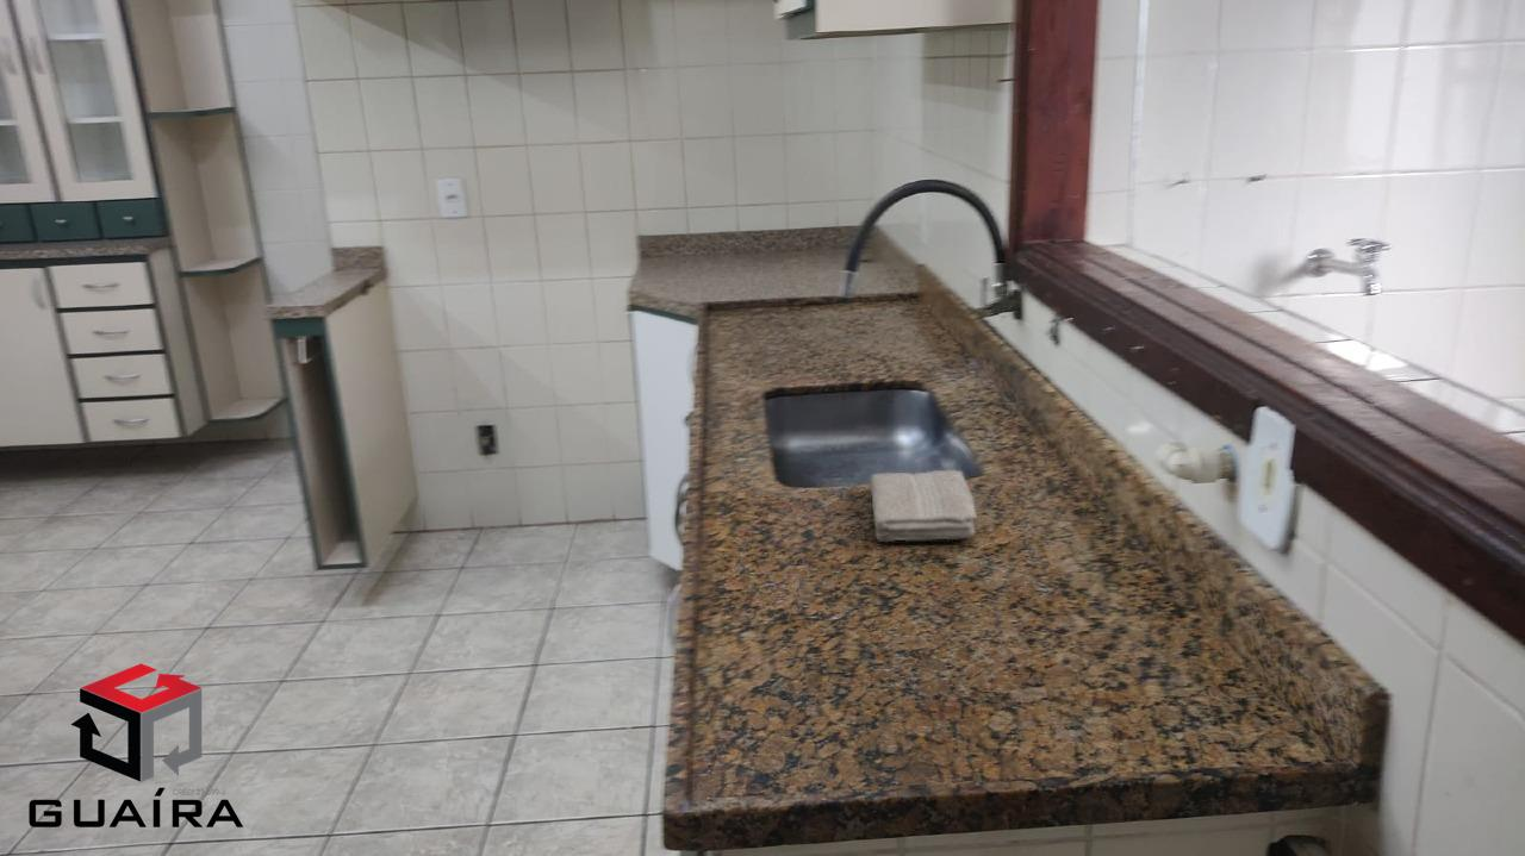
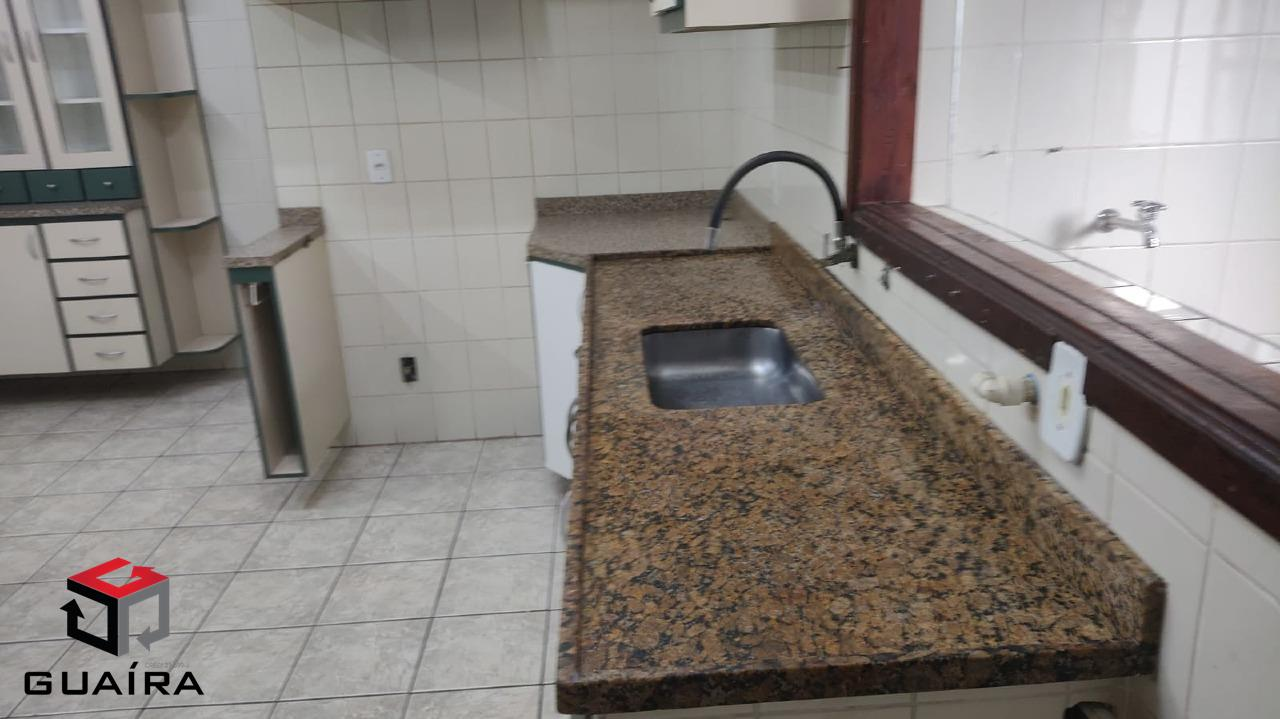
- washcloth [869,469,978,543]
